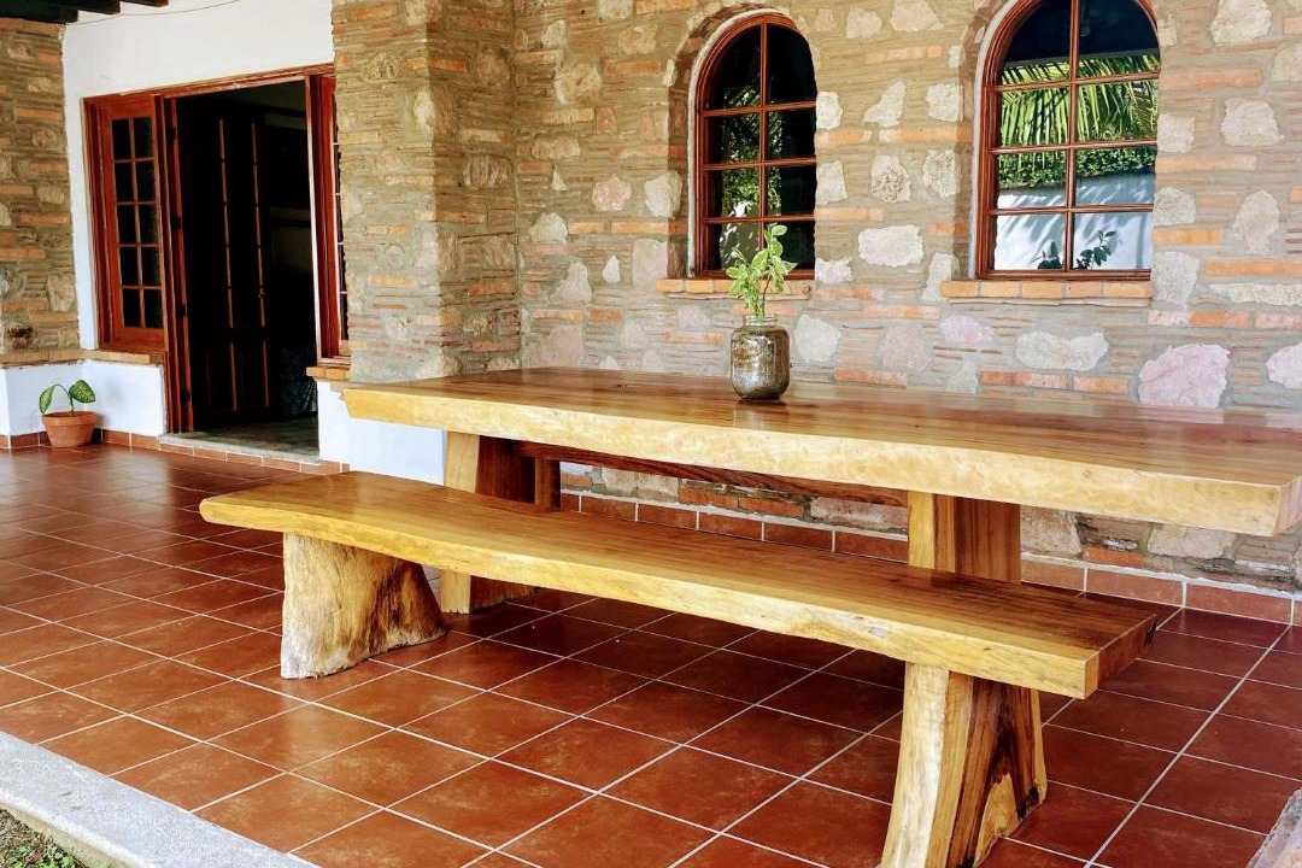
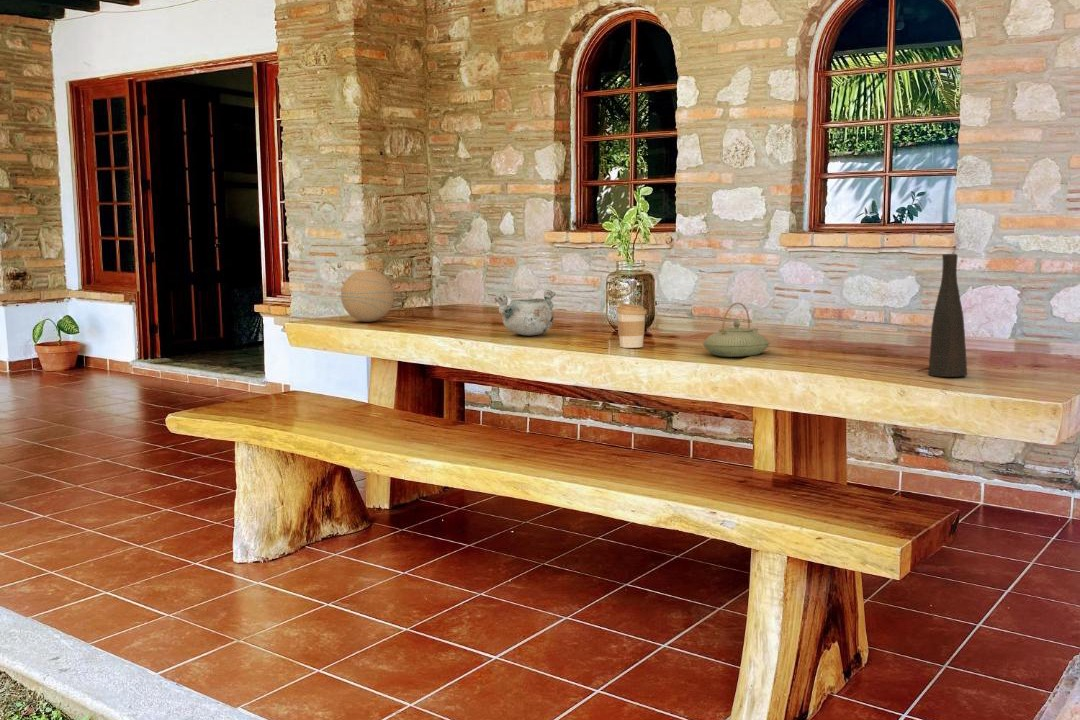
+ teapot [702,302,771,358]
+ decorative bowl [493,289,557,337]
+ decorative orb [340,269,395,323]
+ coffee cup [615,303,648,349]
+ vase [927,253,968,378]
